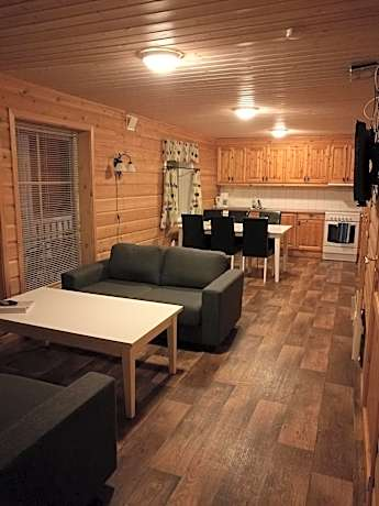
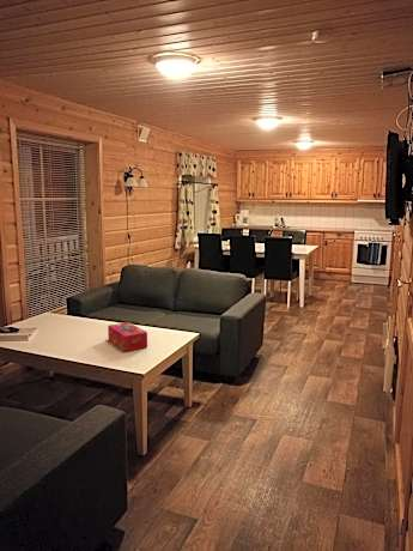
+ tissue box [107,321,148,352]
